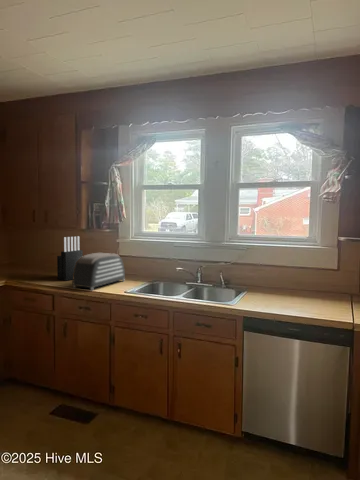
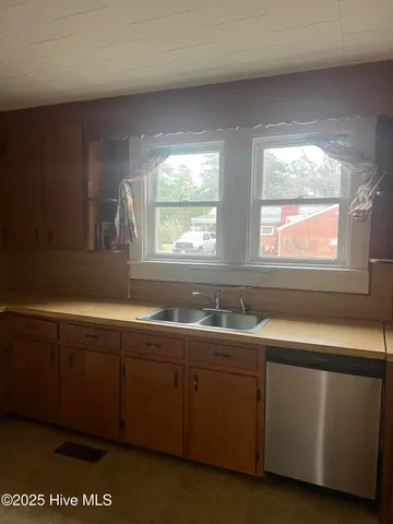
- knife block [56,235,84,282]
- toaster [72,252,126,292]
